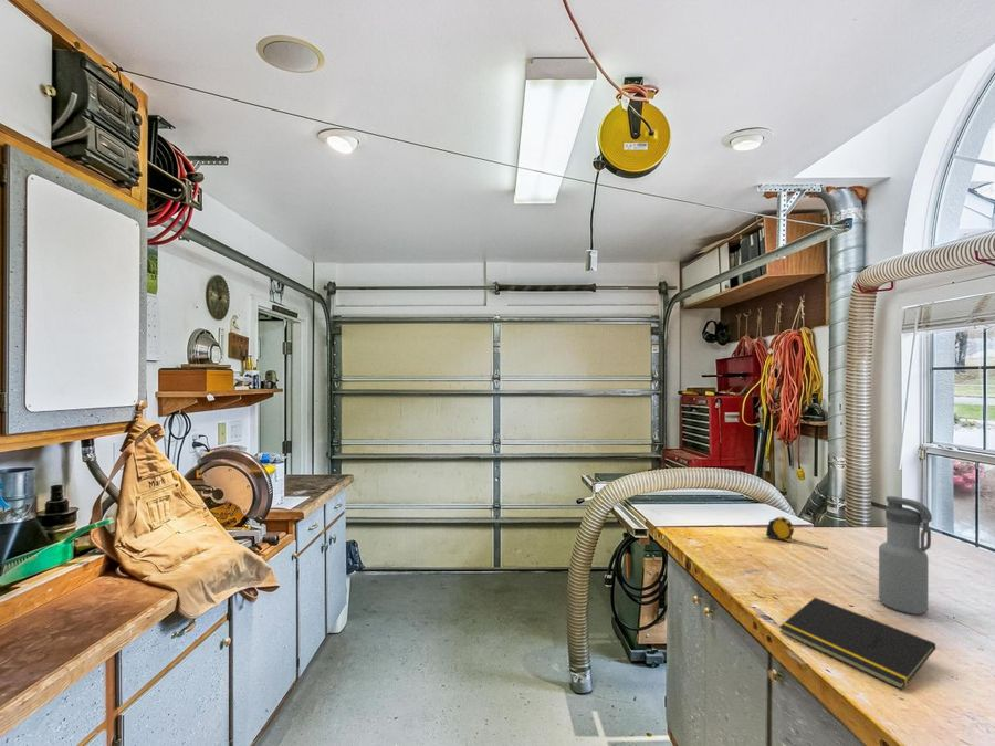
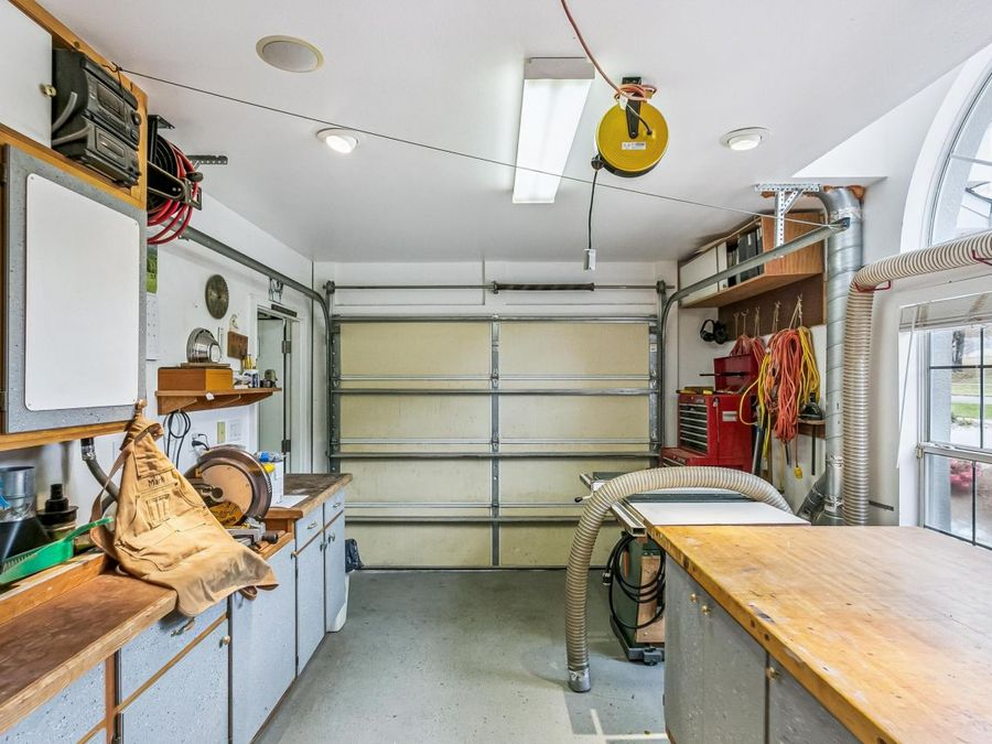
- notepad [778,597,936,691]
- tape measure [765,516,829,550]
- water bottle [878,495,933,616]
